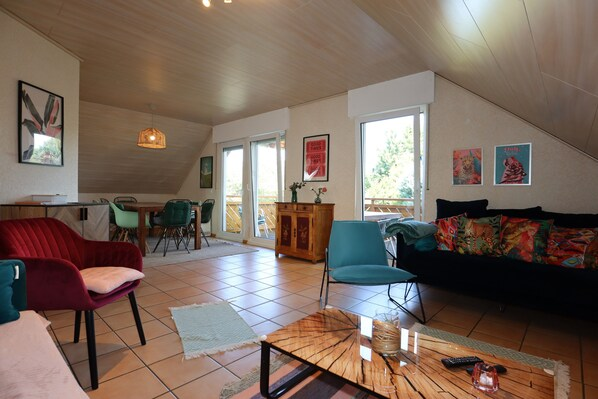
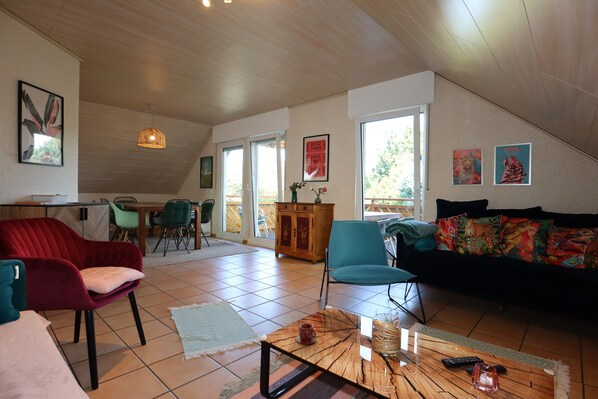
+ teacup [295,322,317,346]
